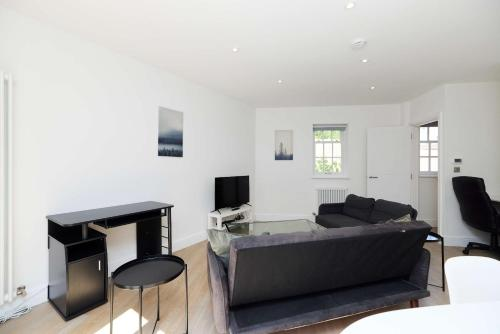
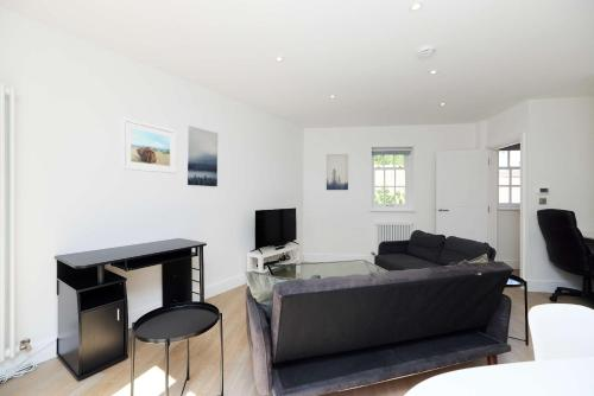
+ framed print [120,116,177,174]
